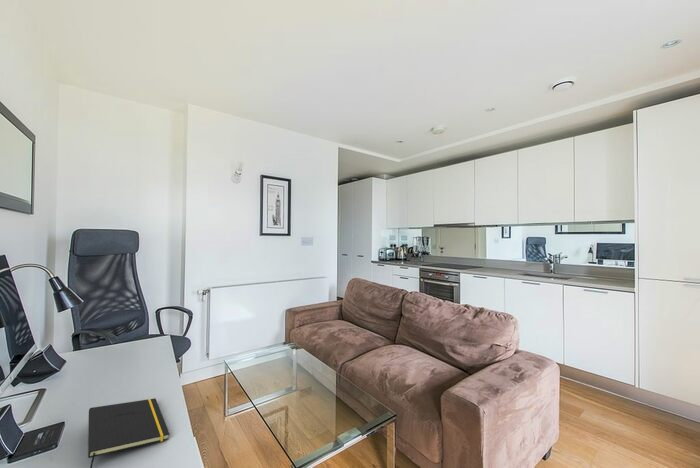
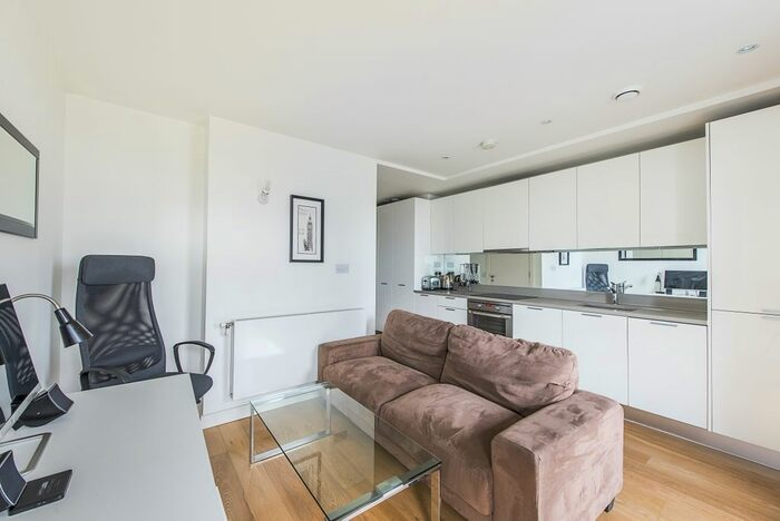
- notepad [87,397,170,468]
